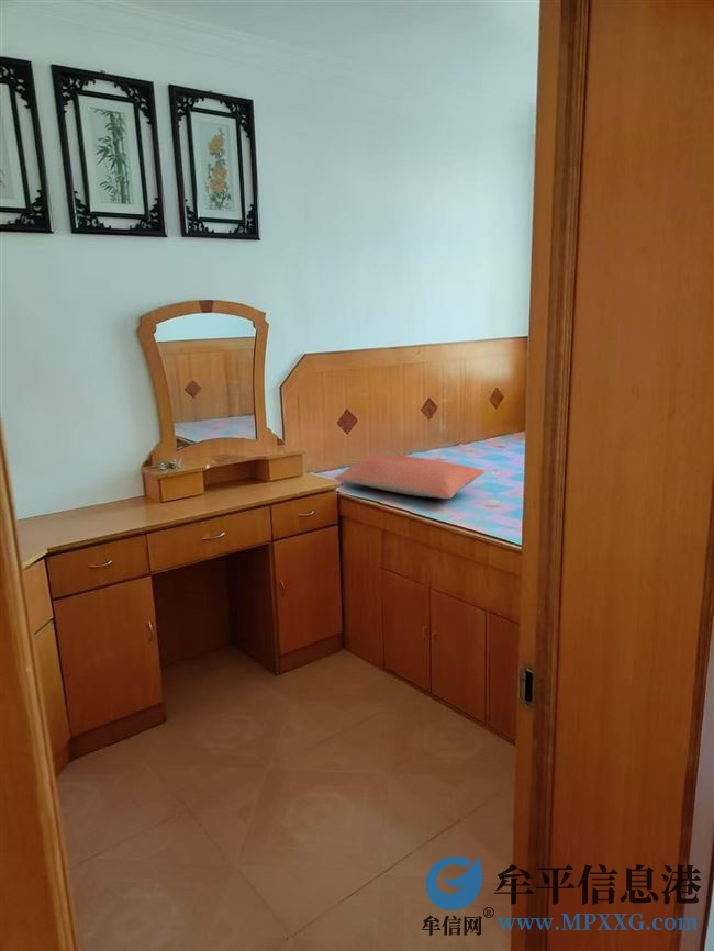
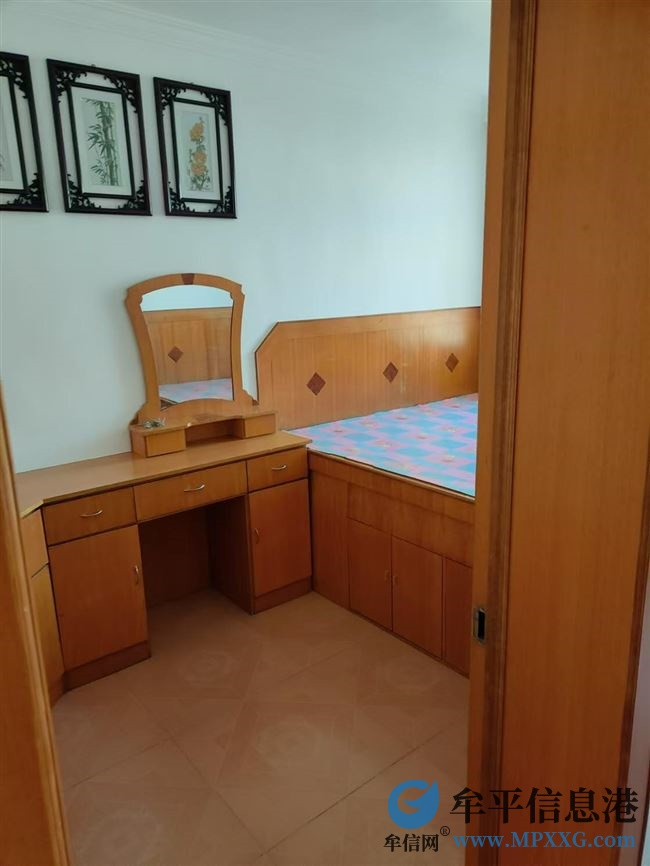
- pillow [333,452,487,500]
